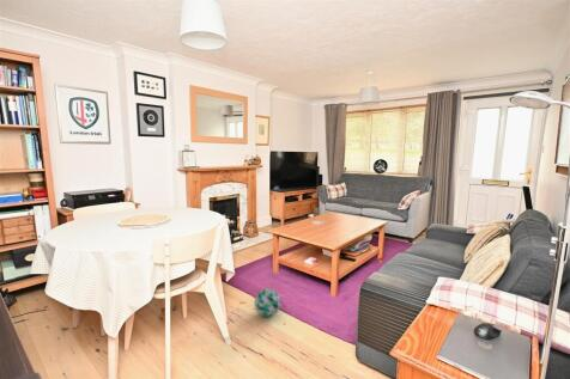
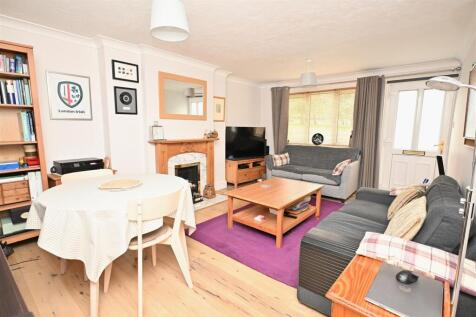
- decorative ball [254,287,281,318]
